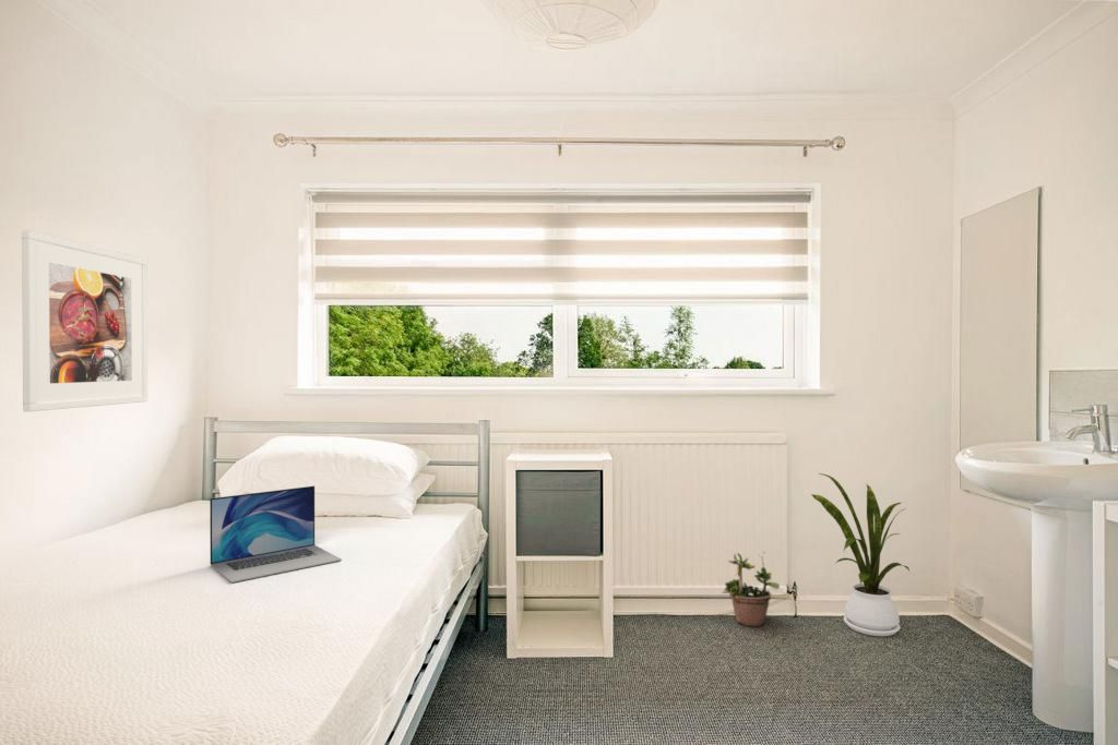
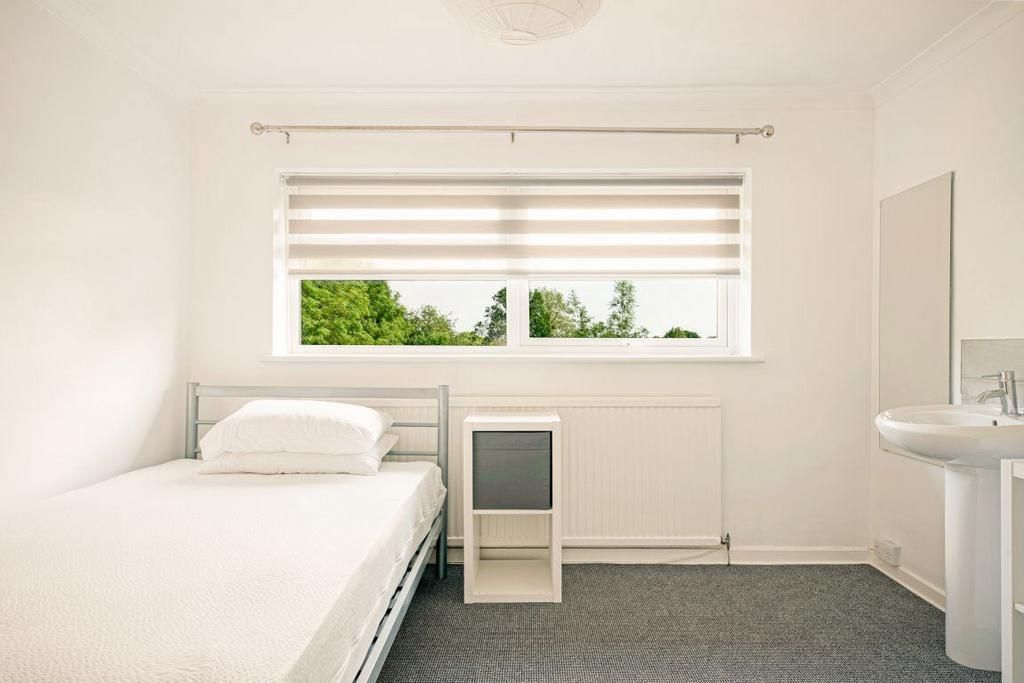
- potted plant [722,551,781,628]
- laptop [209,484,343,584]
- house plant [810,472,911,637]
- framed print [21,230,148,412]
